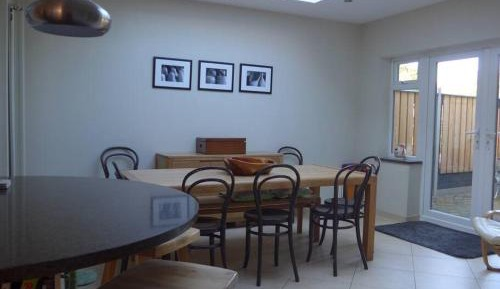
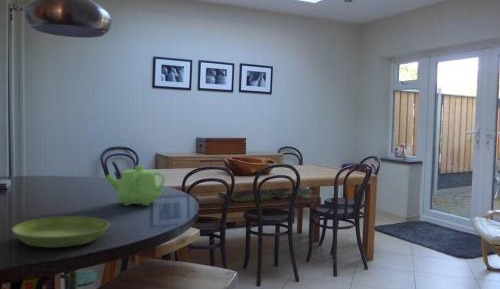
+ teapot [103,164,166,207]
+ saucer [11,215,110,248]
